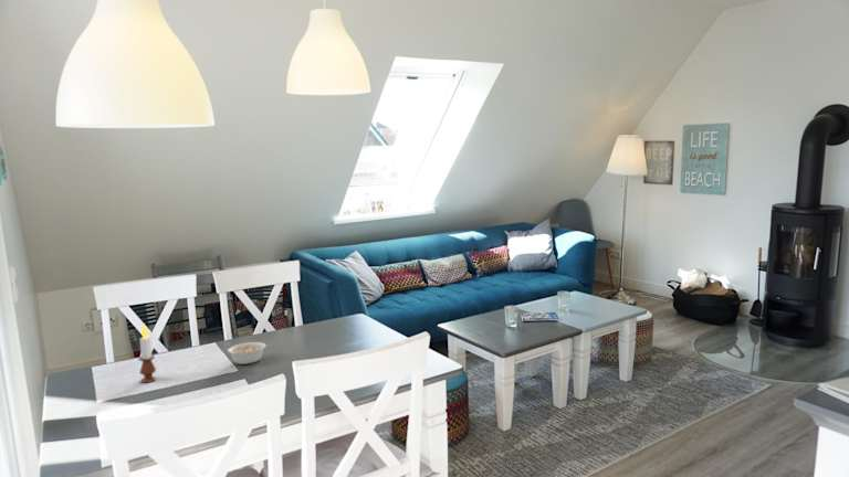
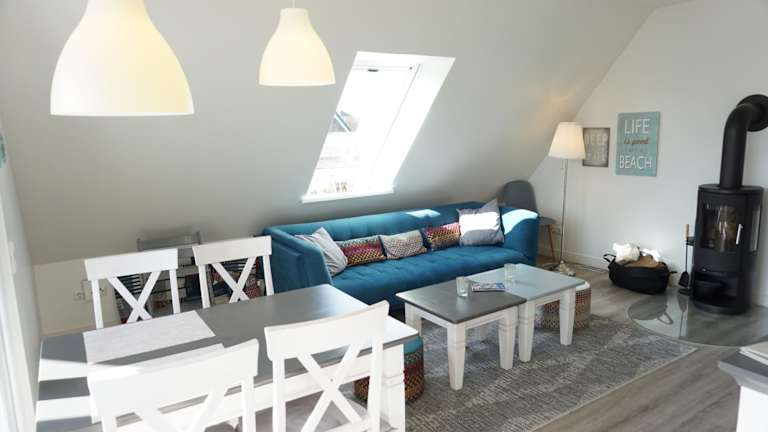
- candle [137,322,158,383]
- legume [227,341,273,365]
